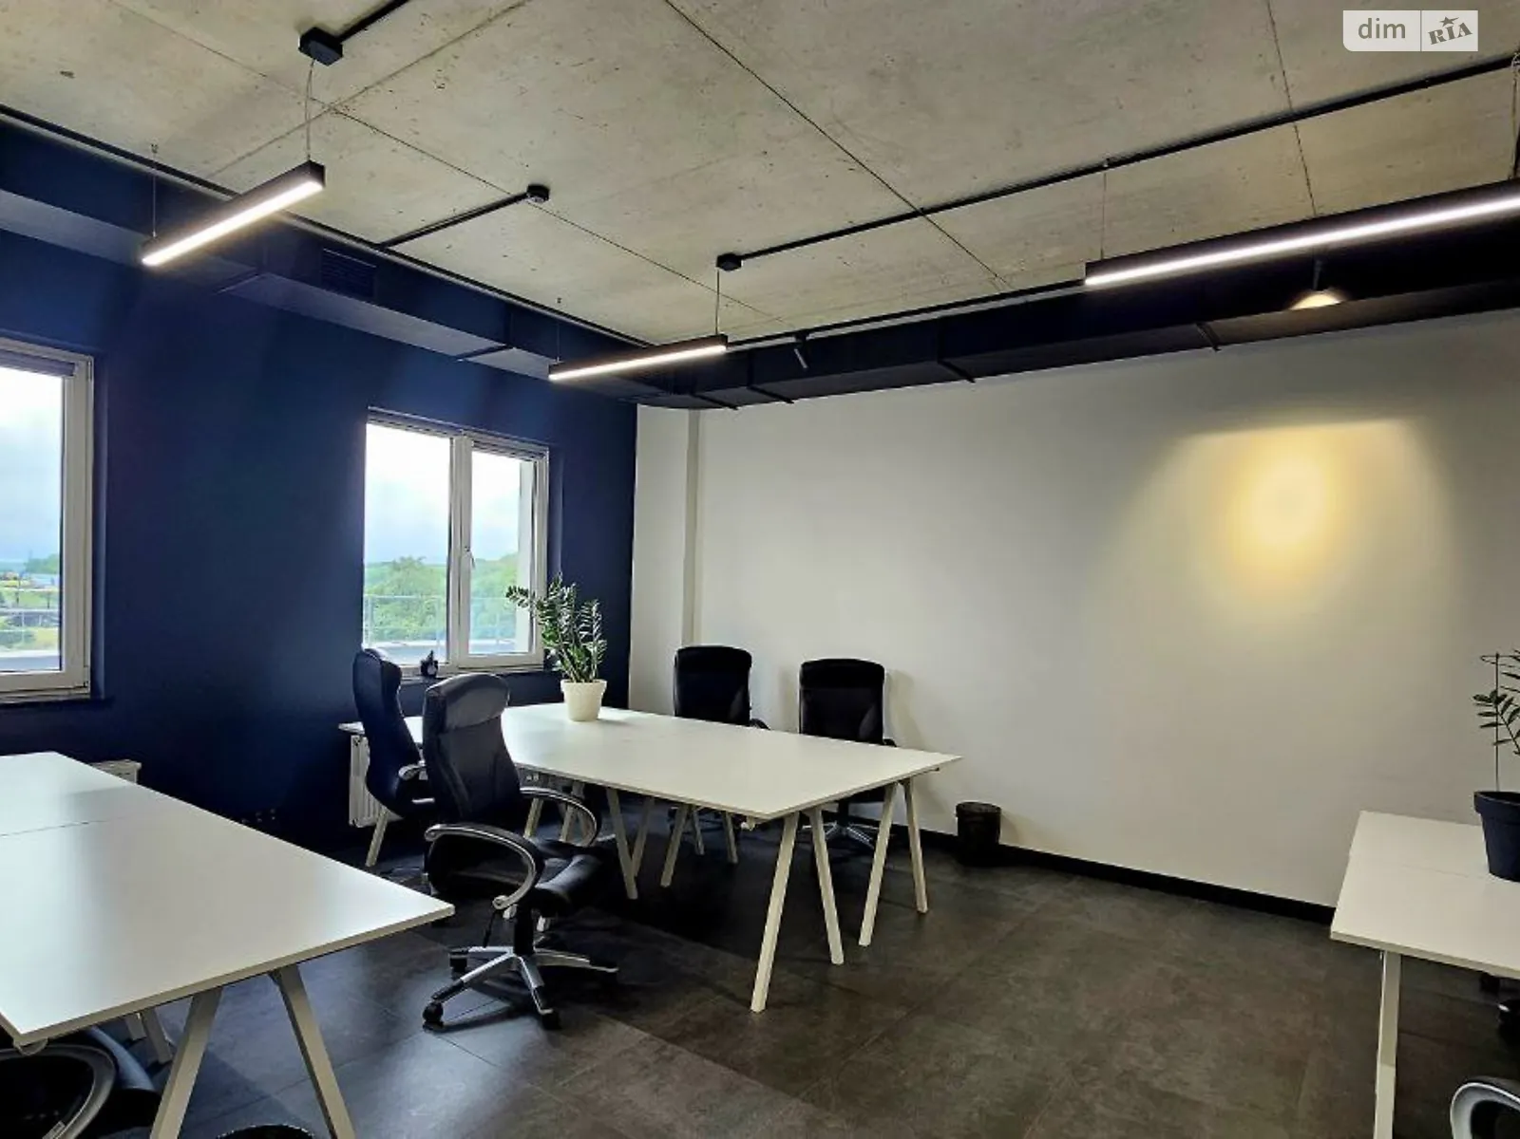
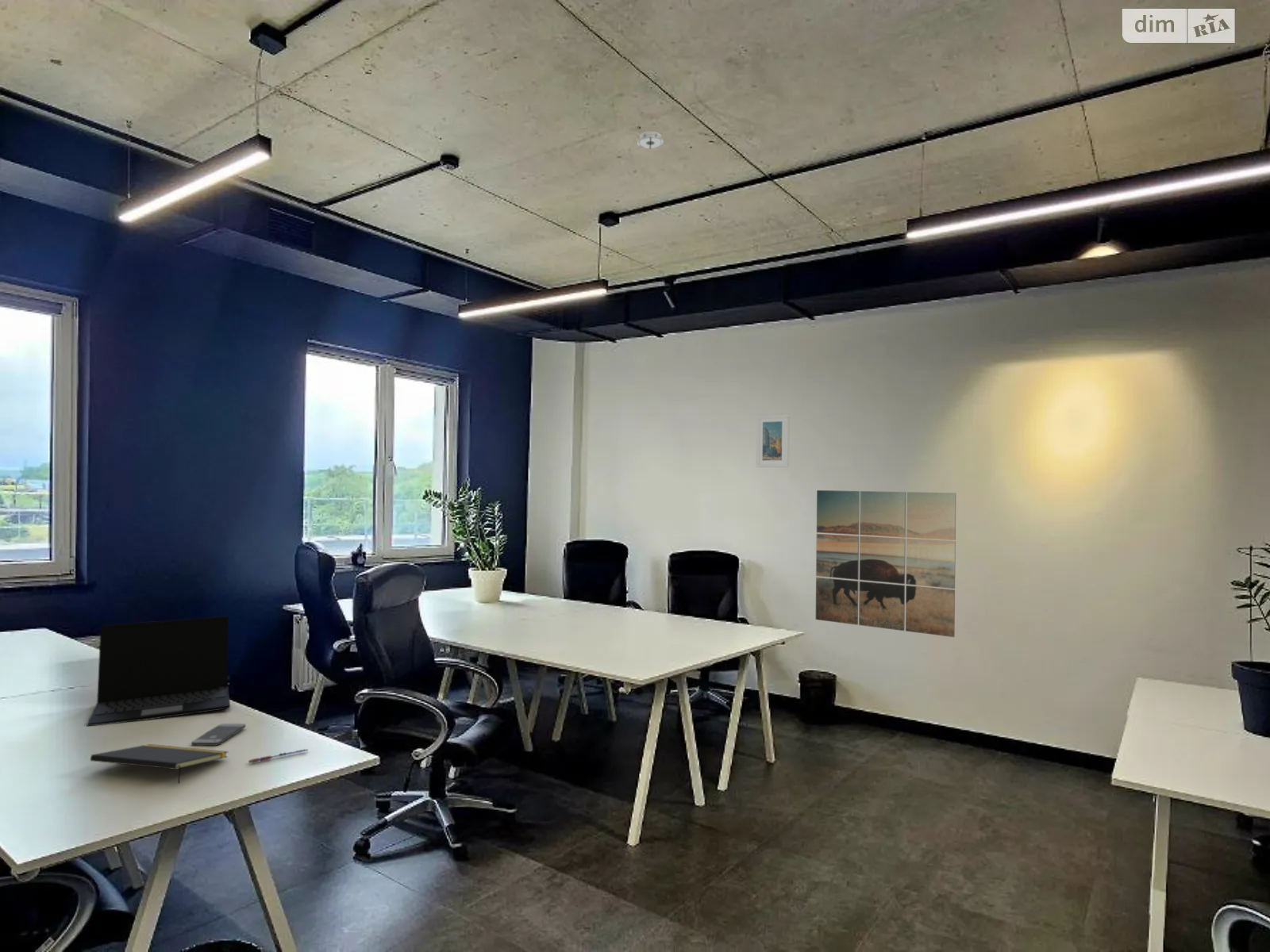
+ notepad [90,743,229,784]
+ wall art [815,489,956,638]
+ laptop [87,616,231,727]
+ smartphone [191,723,246,747]
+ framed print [756,413,791,468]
+ pen [248,748,310,764]
+ smoke detector [636,131,664,150]
